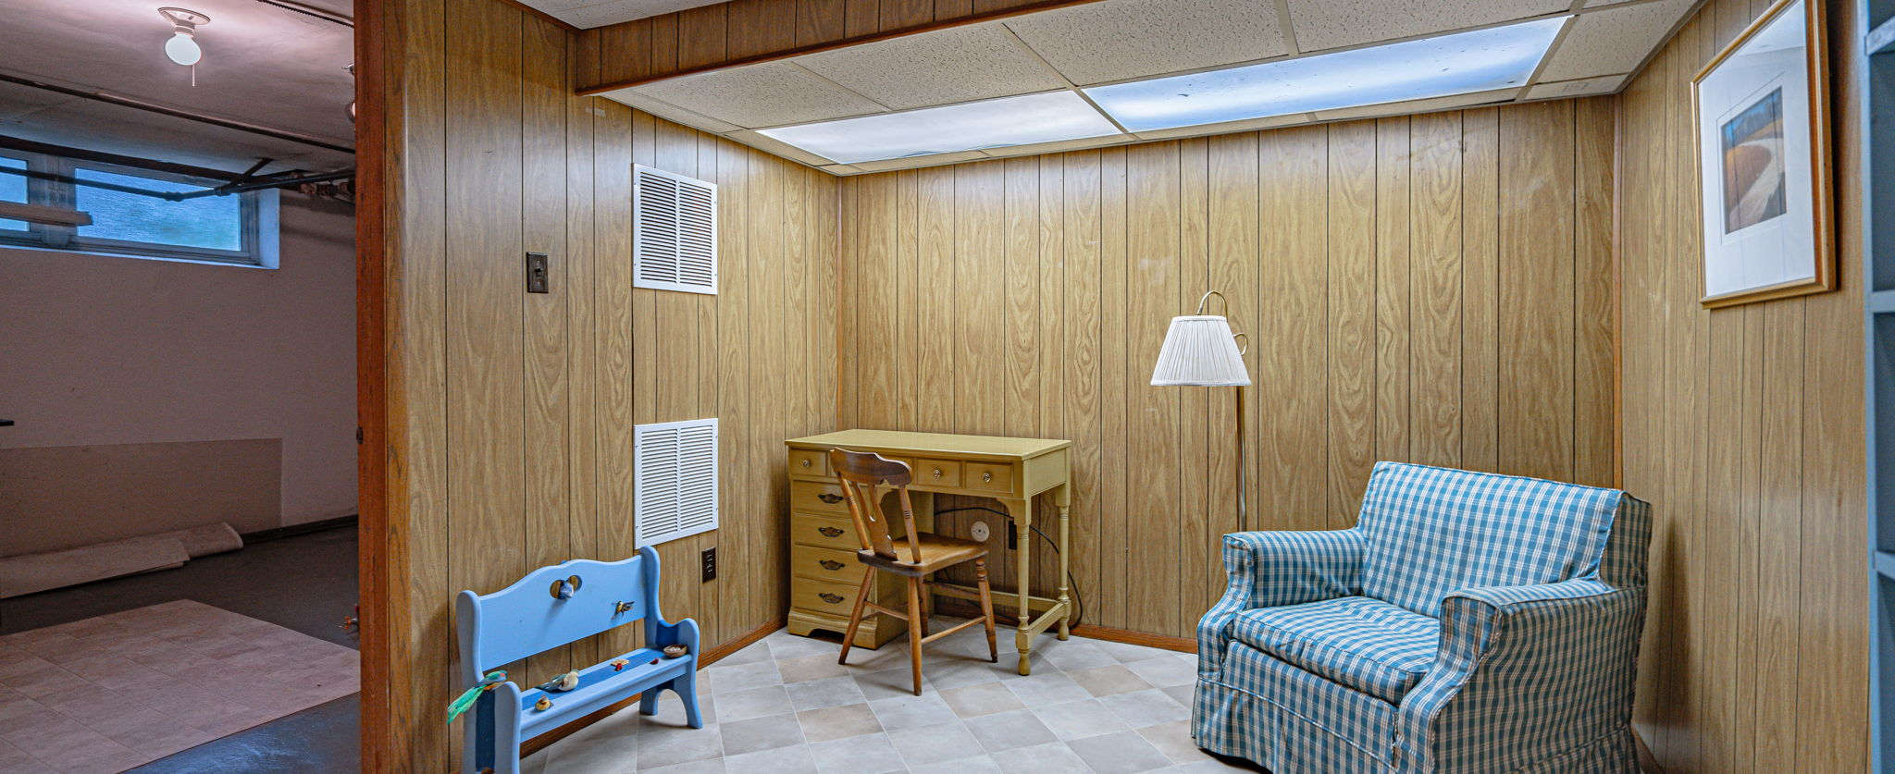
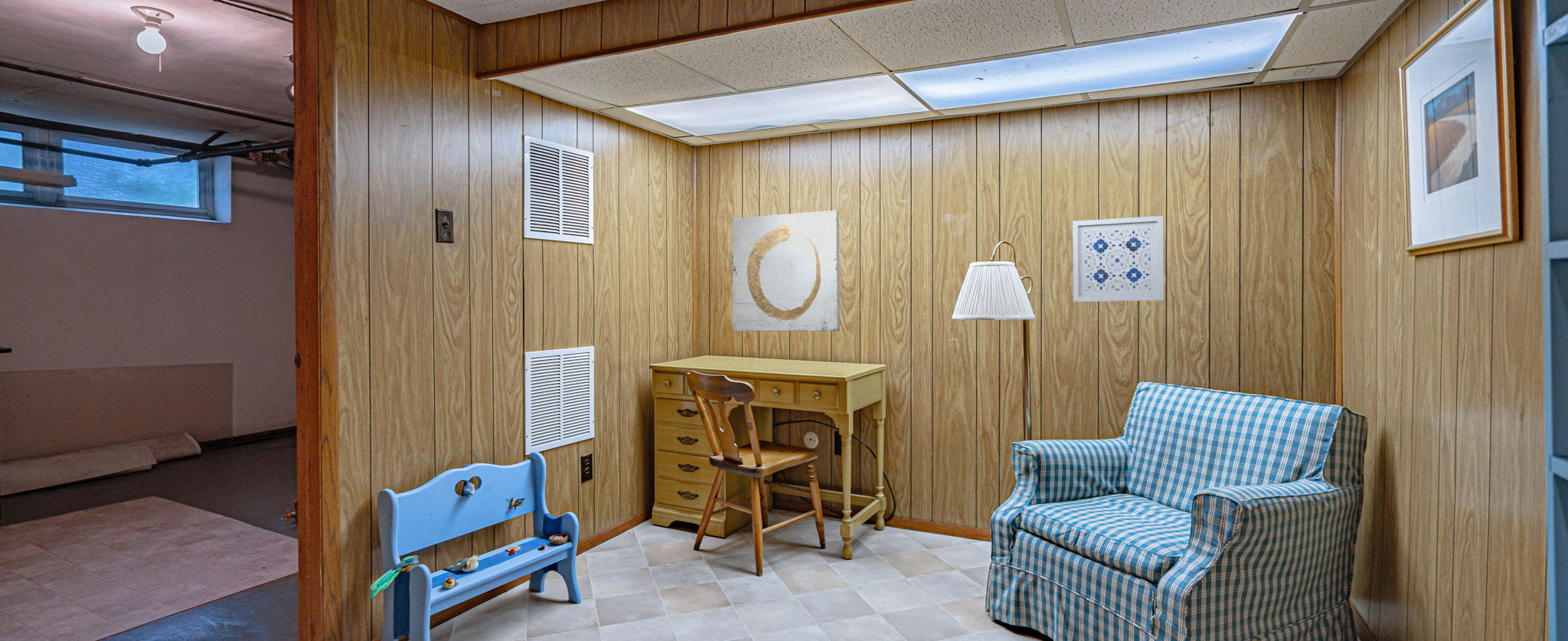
+ wall art [1072,215,1165,303]
+ wall art [731,210,841,332]
